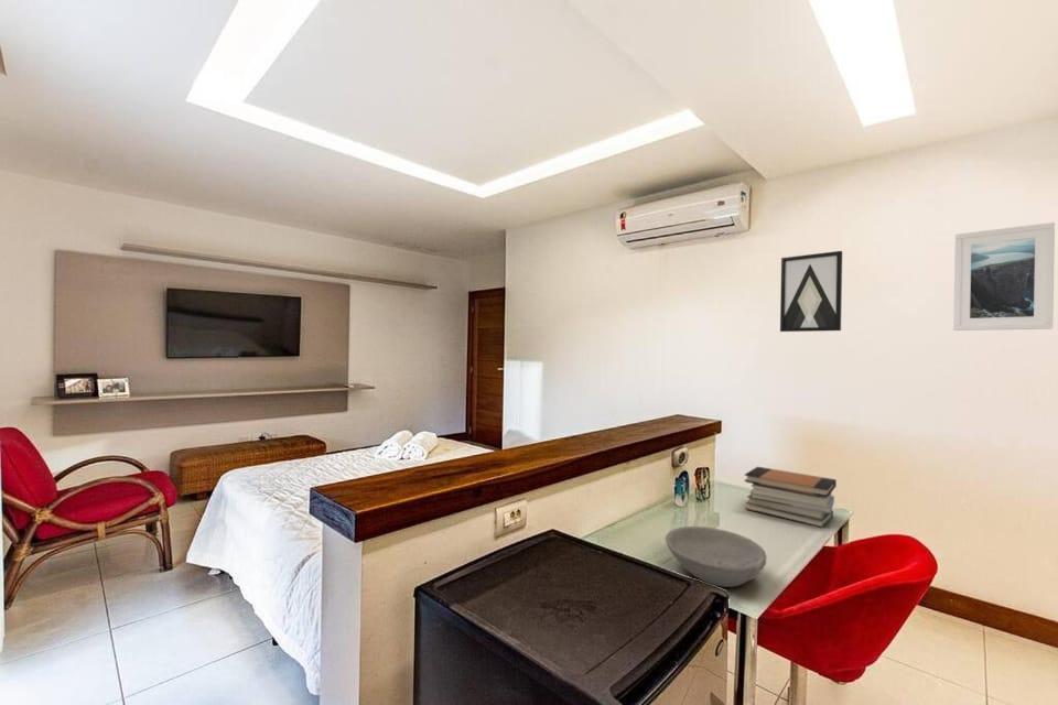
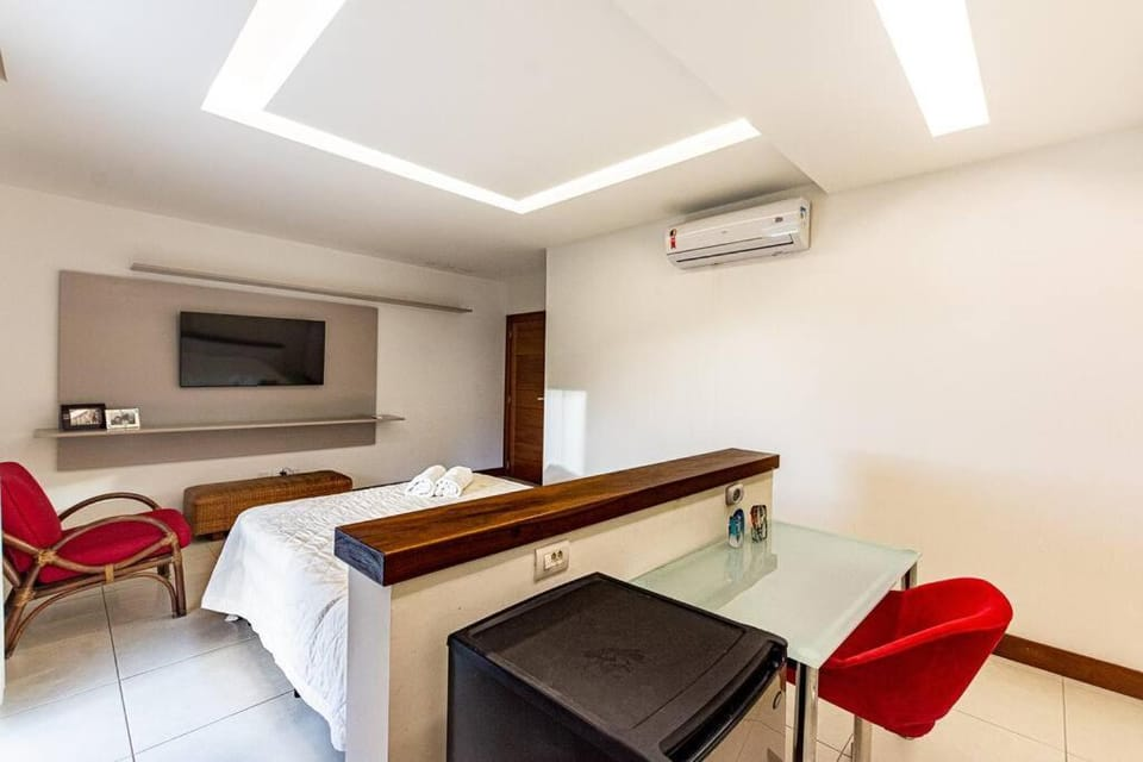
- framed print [952,221,1056,332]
- book stack [743,466,838,529]
- bowl [665,525,767,588]
- wall art [779,250,843,333]
